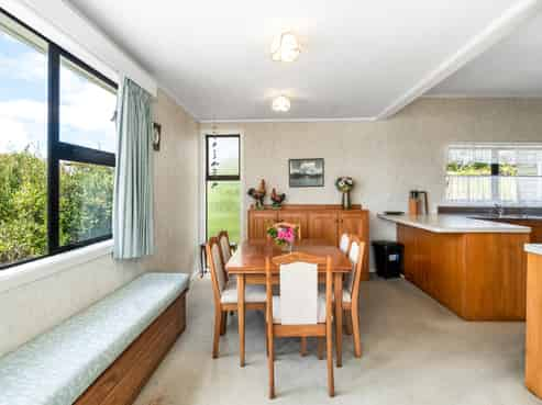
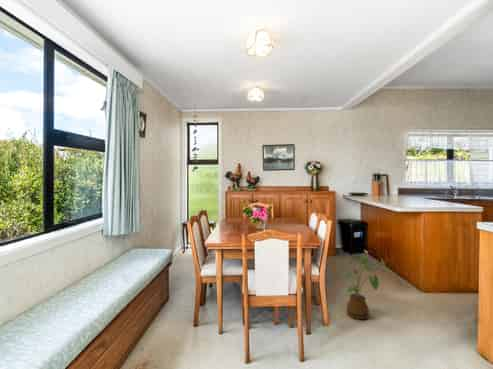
+ house plant [335,254,388,320]
